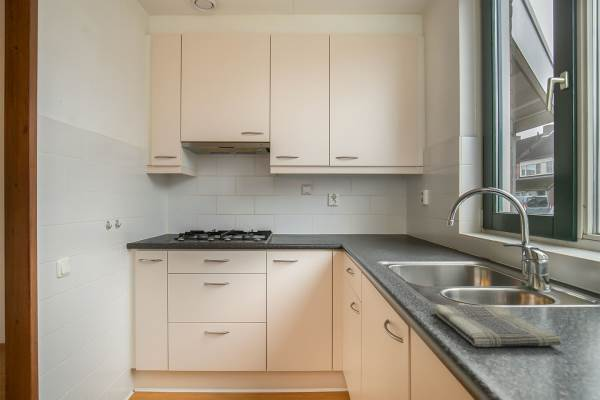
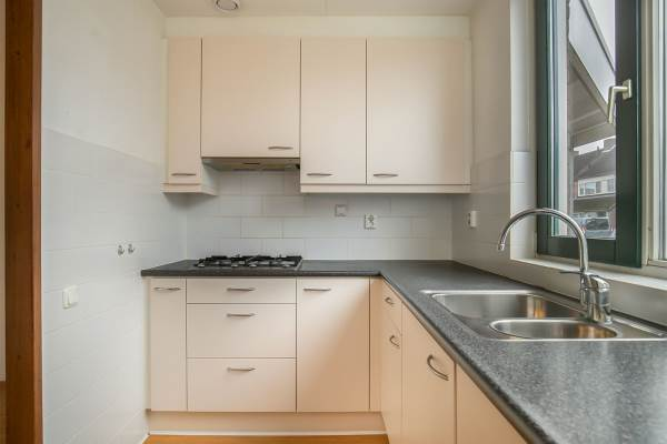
- dish towel [431,303,562,348]
